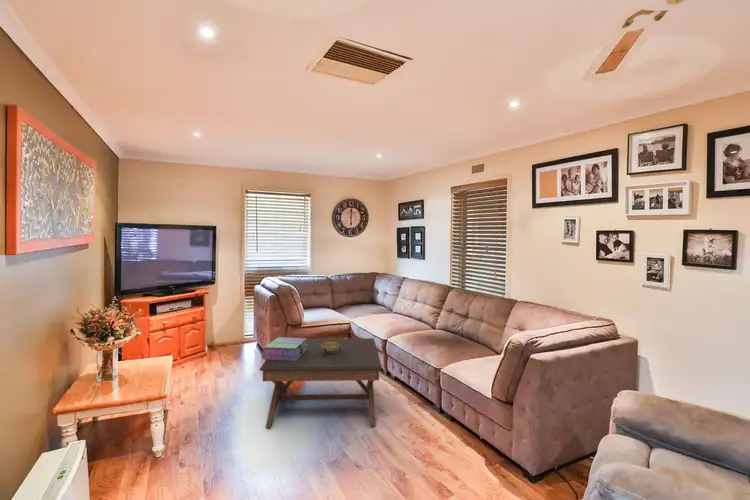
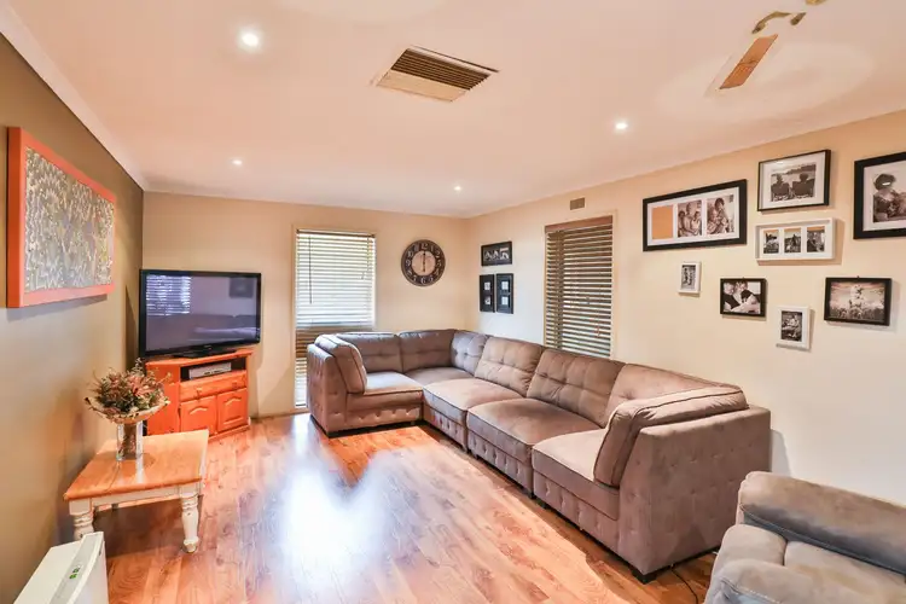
- coffee table [258,337,383,429]
- stack of books [261,336,308,361]
- decorative bowl [320,341,344,357]
